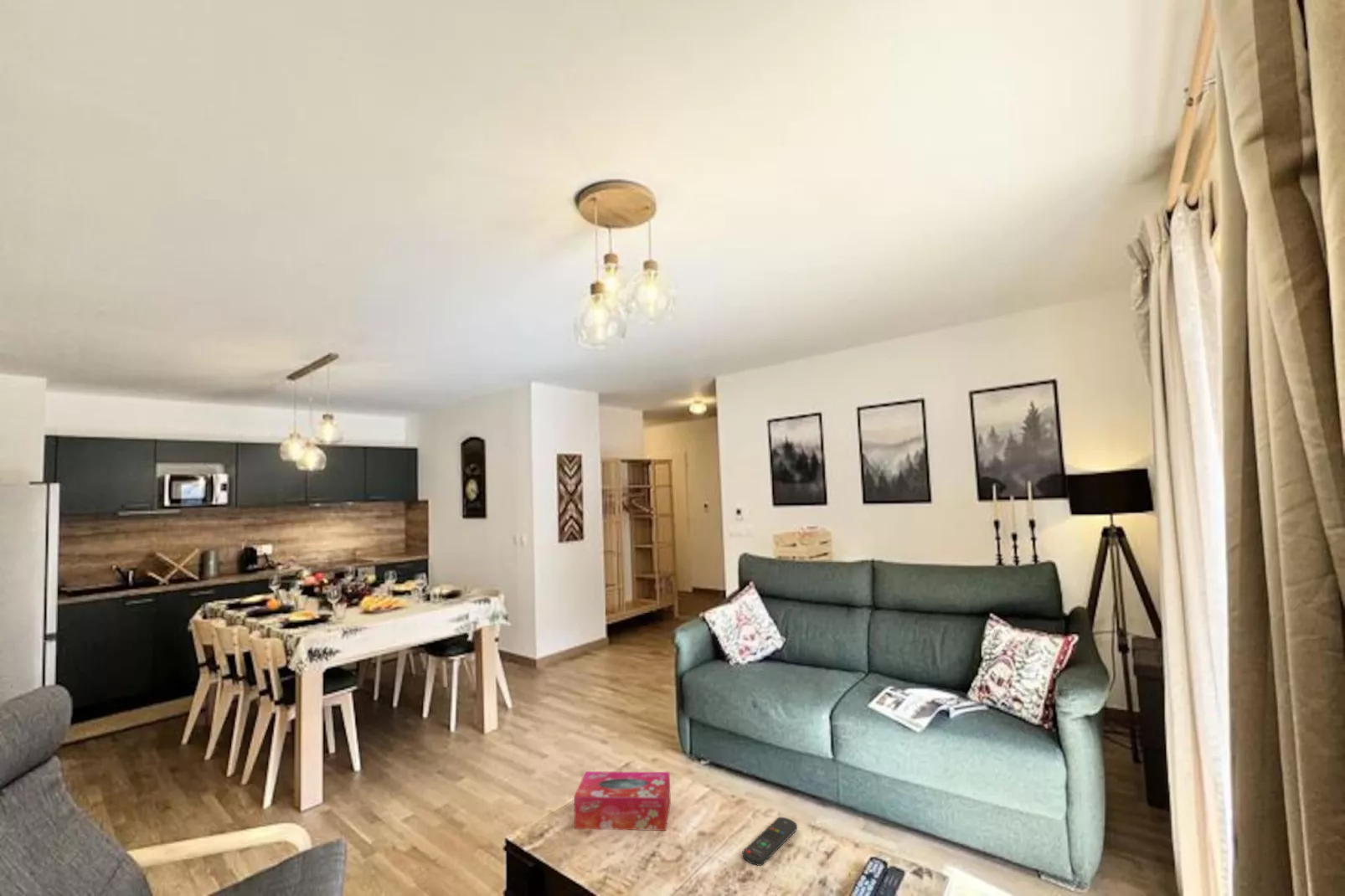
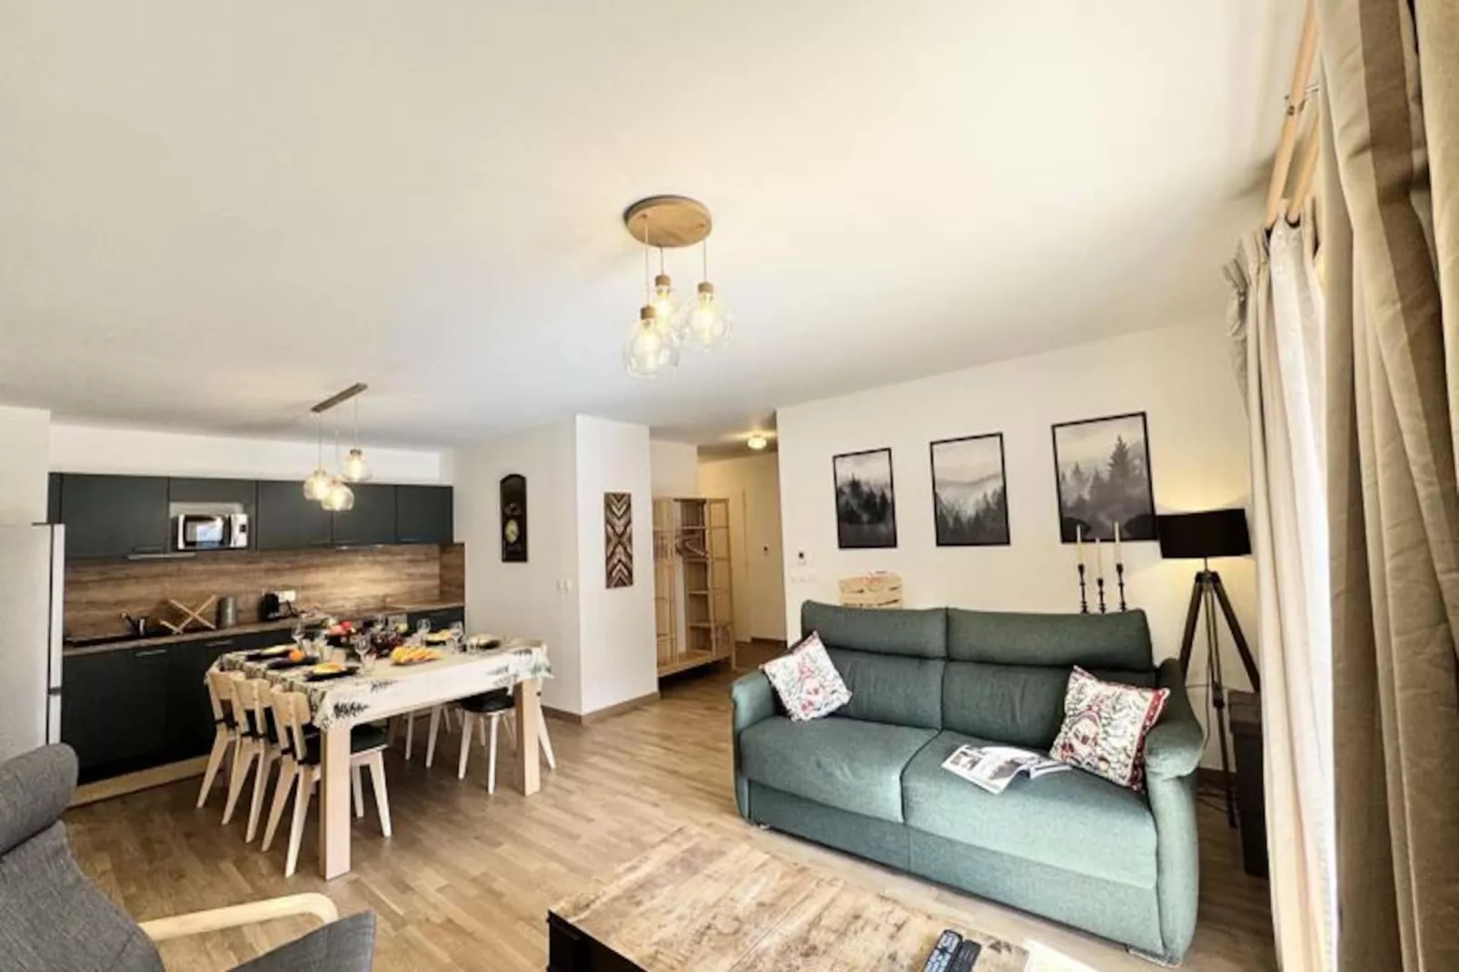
- remote control [741,816,798,867]
- tissue box [573,770,672,832]
